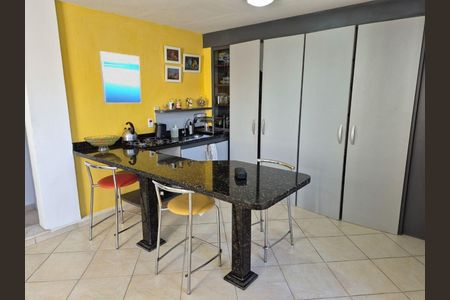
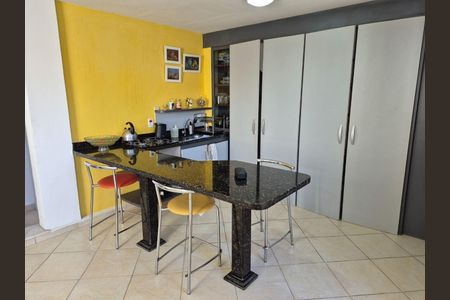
- wall art [99,50,142,104]
